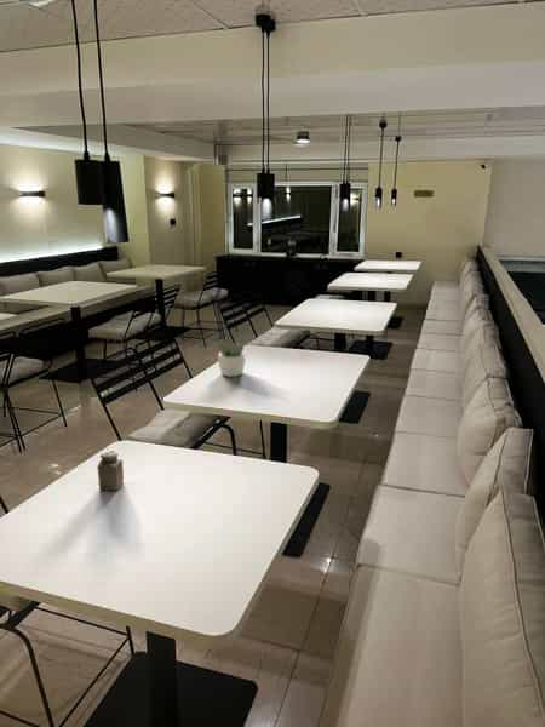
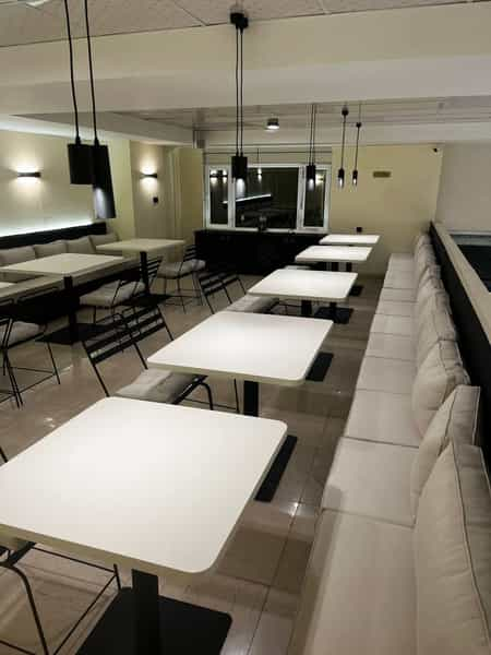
- salt shaker [96,450,125,492]
- succulent plant [217,339,246,378]
